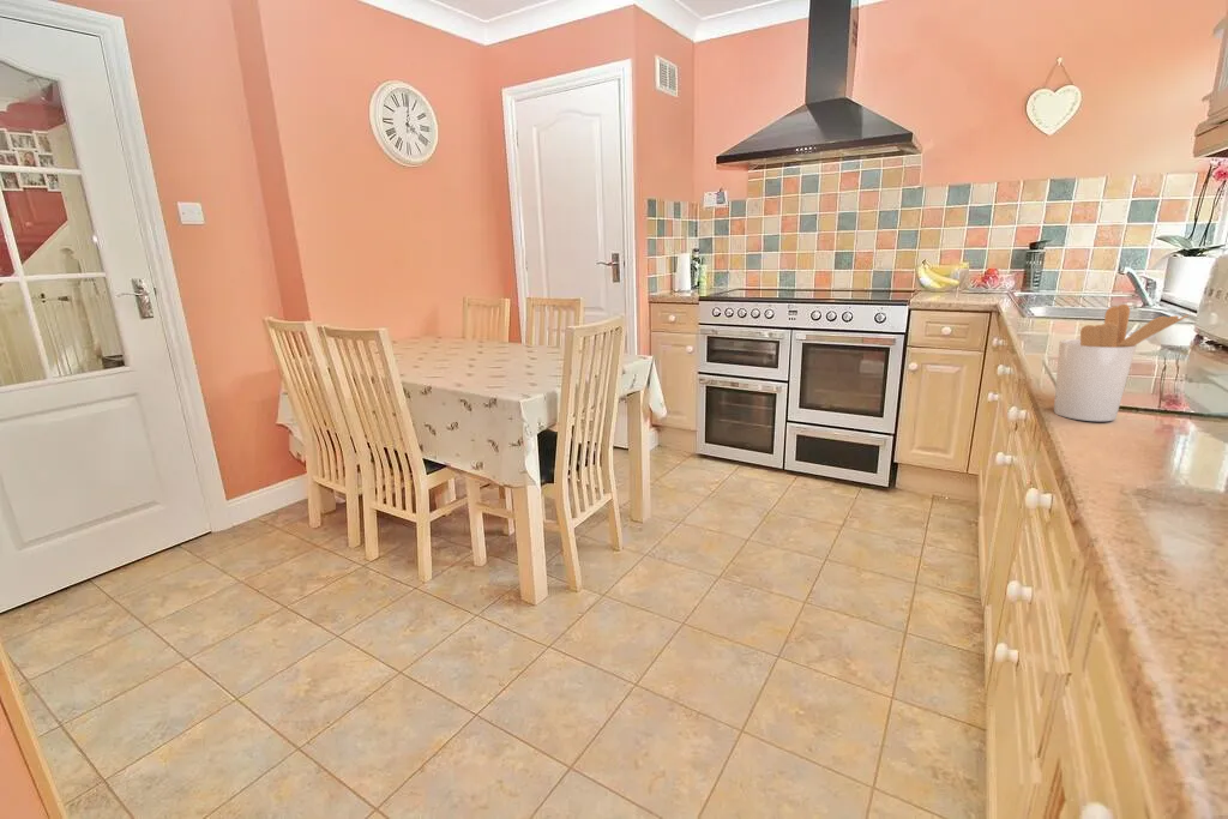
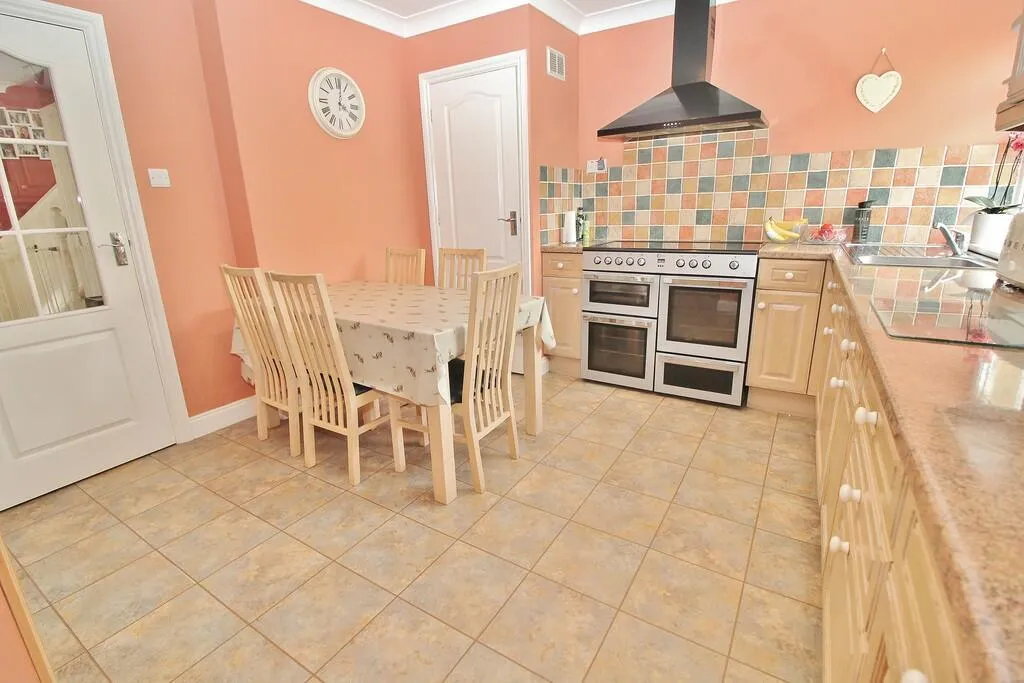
- utensil holder [1053,303,1190,422]
